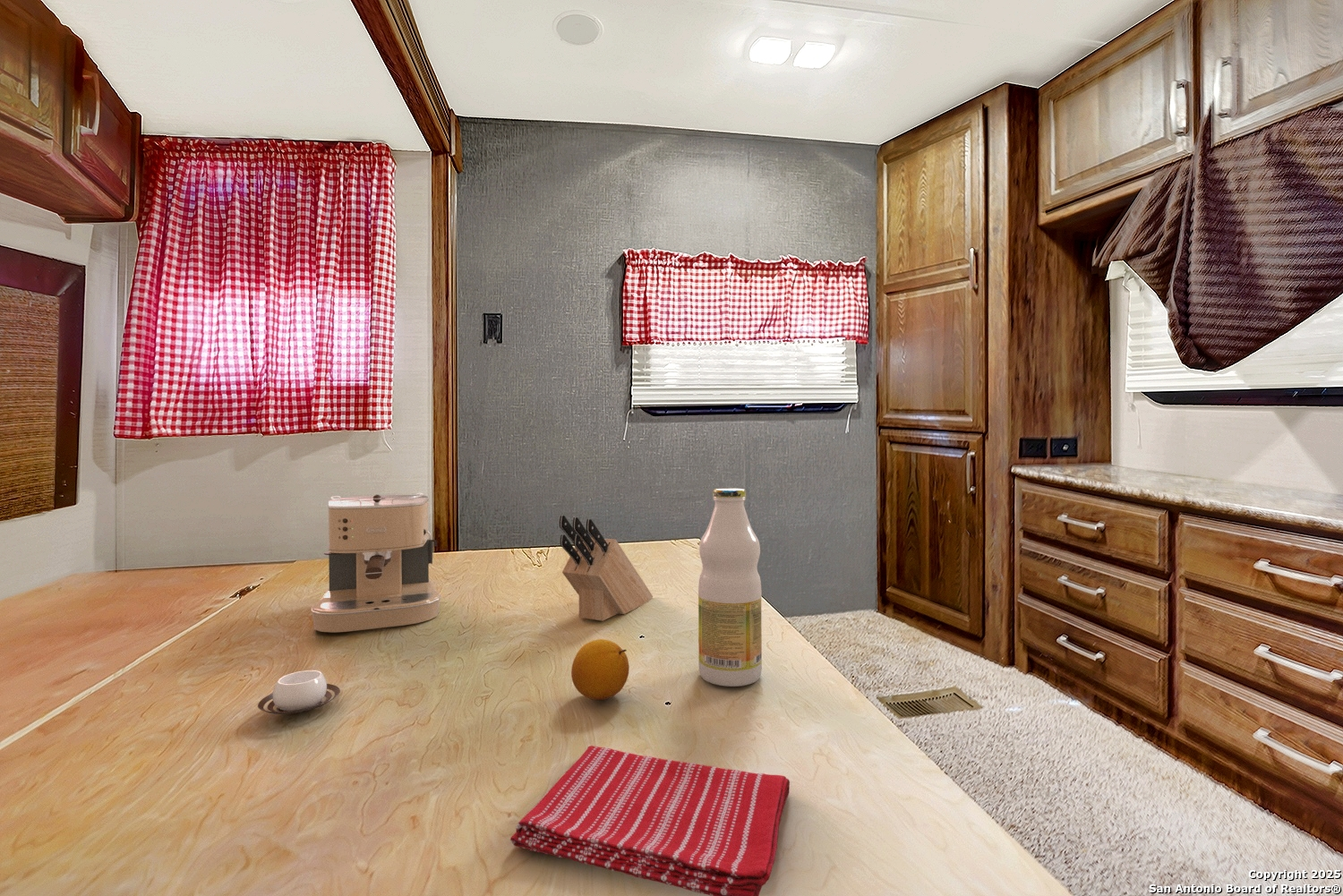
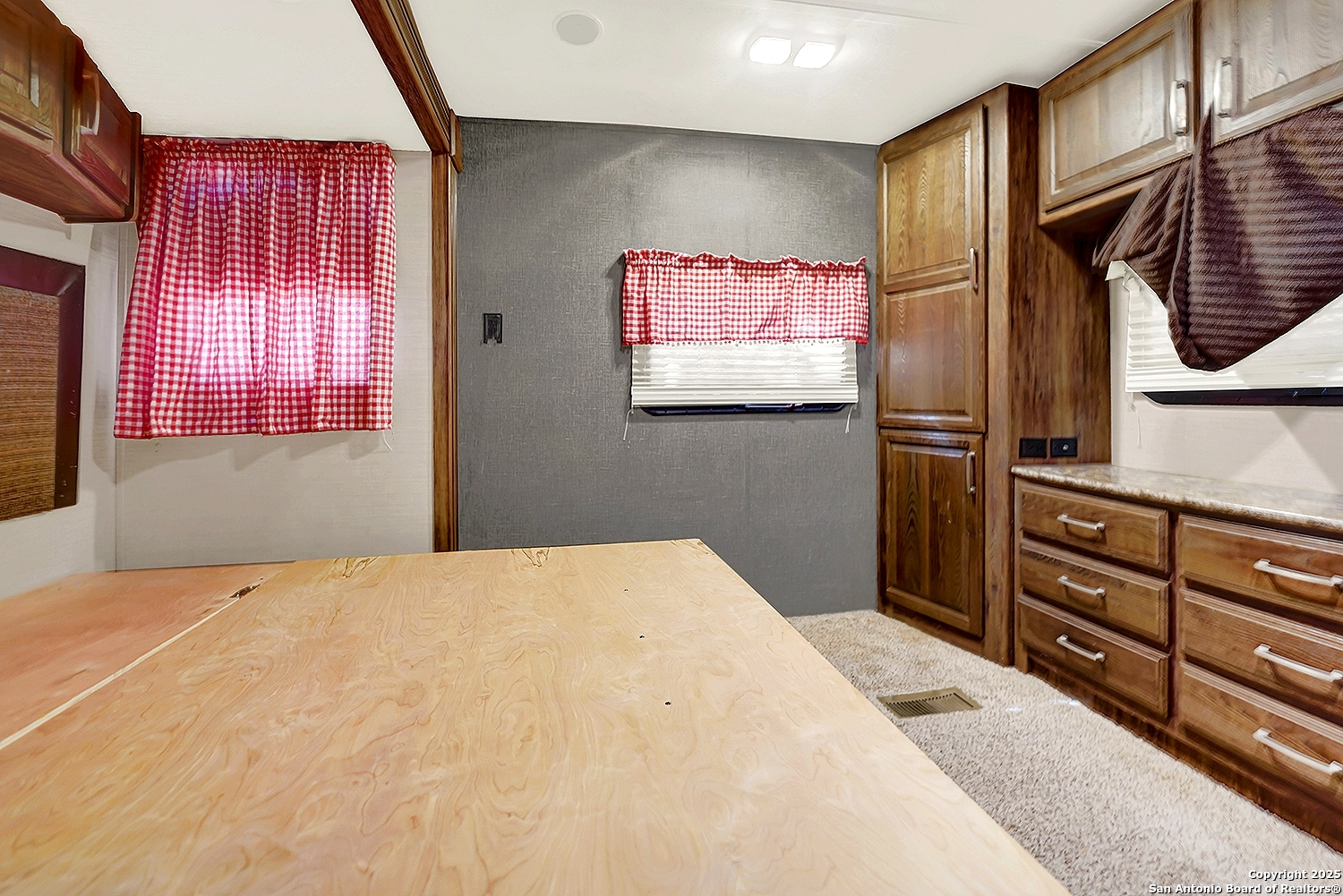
- coffee maker [310,492,441,633]
- bottle [697,488,763,687]
- dish towel [509,745,791,896]
- knife block [559,515,654,622]
- fruit [570,638,630,701]
- cup [257,670,341,715]
